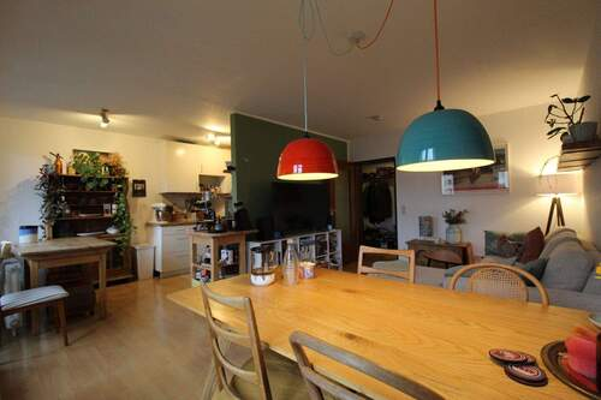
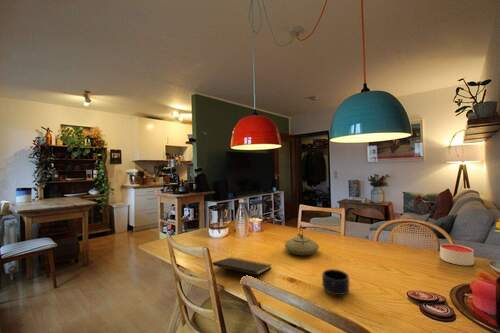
+ notepad [211,256,273,280]
+ teapot [284,224,320,256]
+ candle [439,243,475,266]
+ mug [321,268,350,297]
